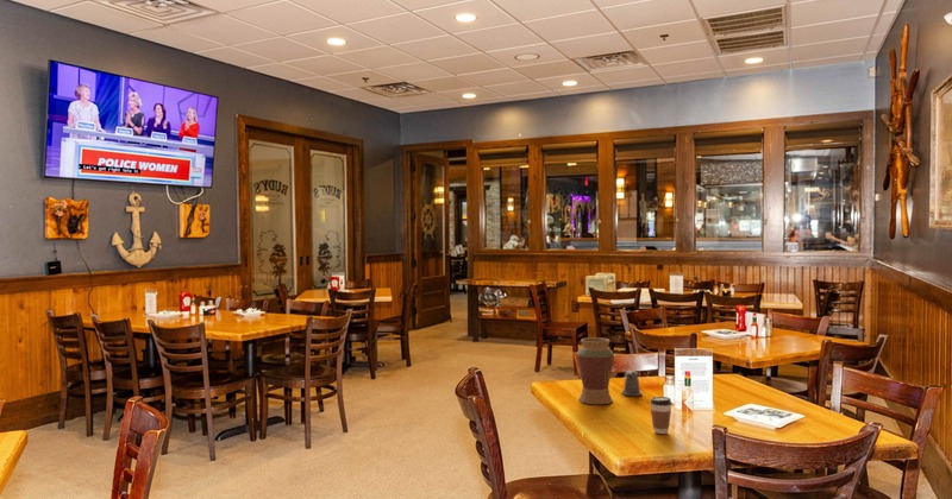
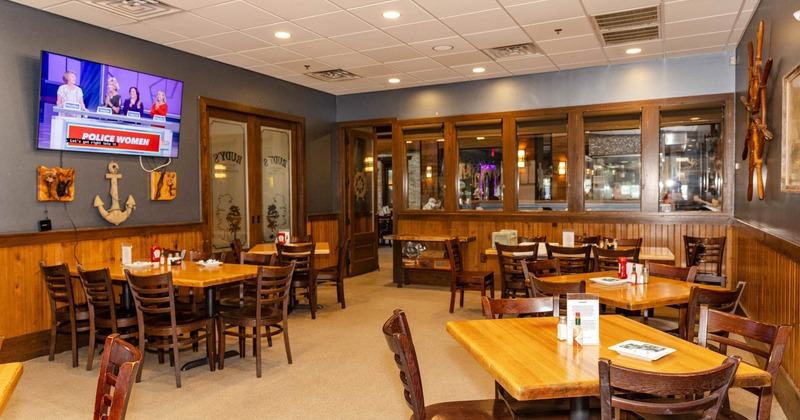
- coffee cup [649,396,672,435]
- vase [576,336,615,405]
- pepper shaker [620,369,644,397]
